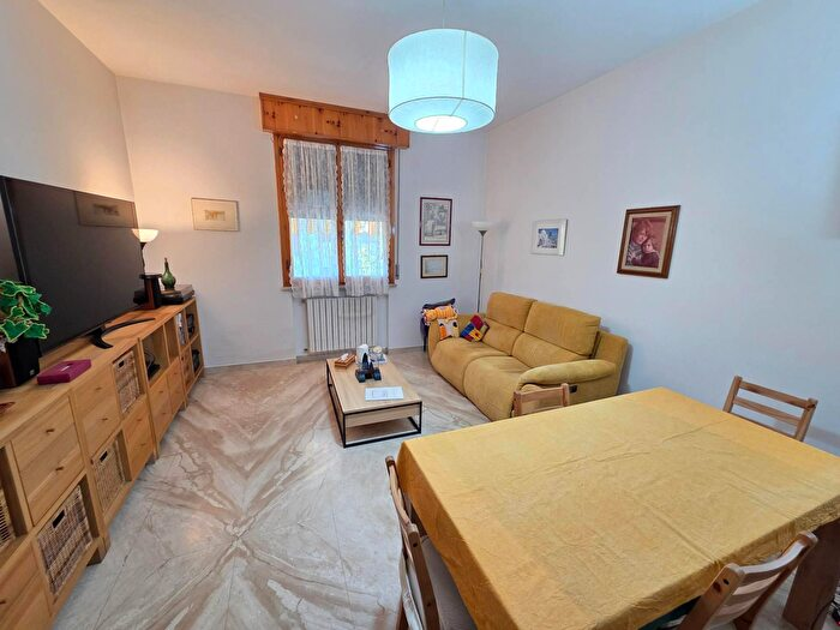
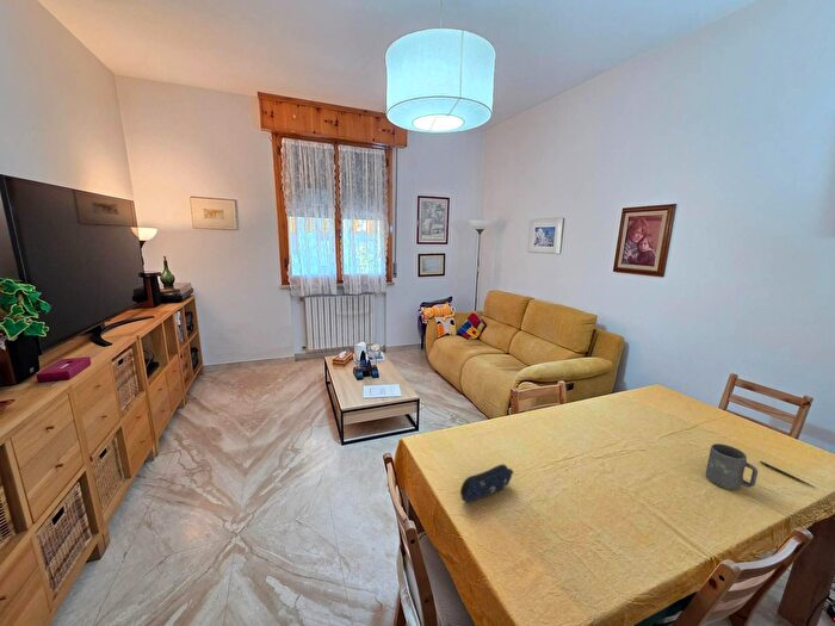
+ pen [759,460,816,489]
+ pencil case [459,463,515,504]
+ mug [705,442,759,491]
